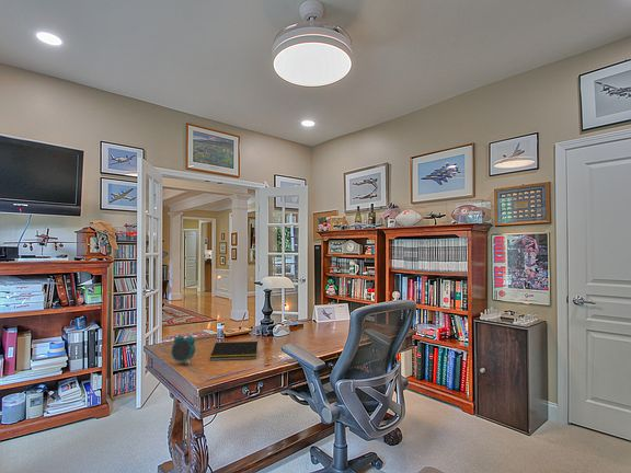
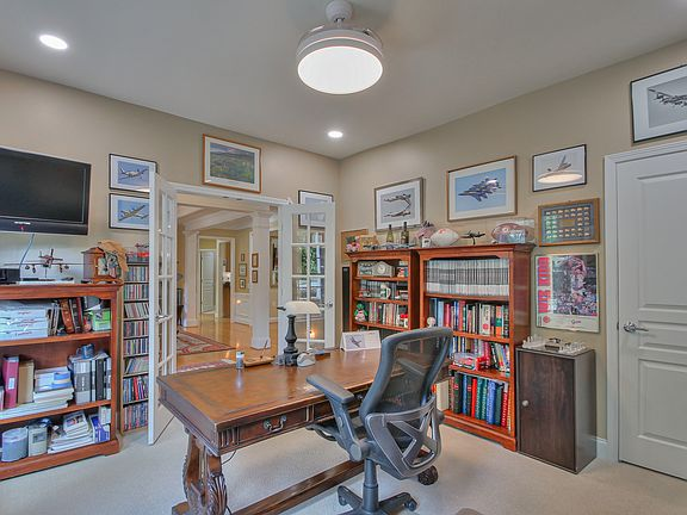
- alarm clock [170,331,196,366]
- notepad [209,341,259,361]
